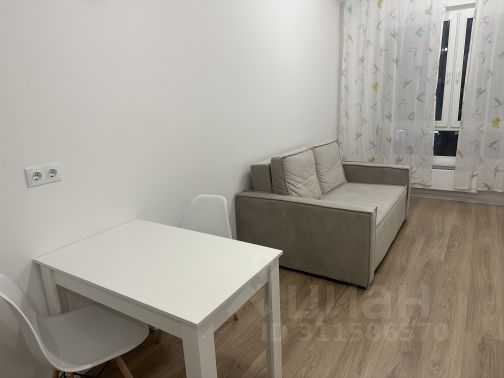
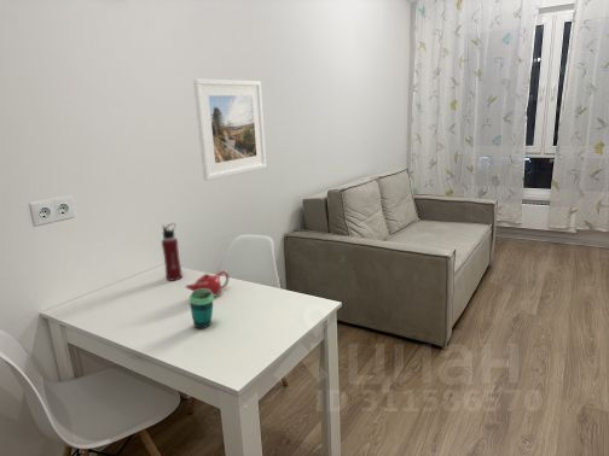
+ teapot [185,270,230,298]
+ water bottle [161,222,184,282]
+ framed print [192,78,267,181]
+ cup [188,290,215,329]
